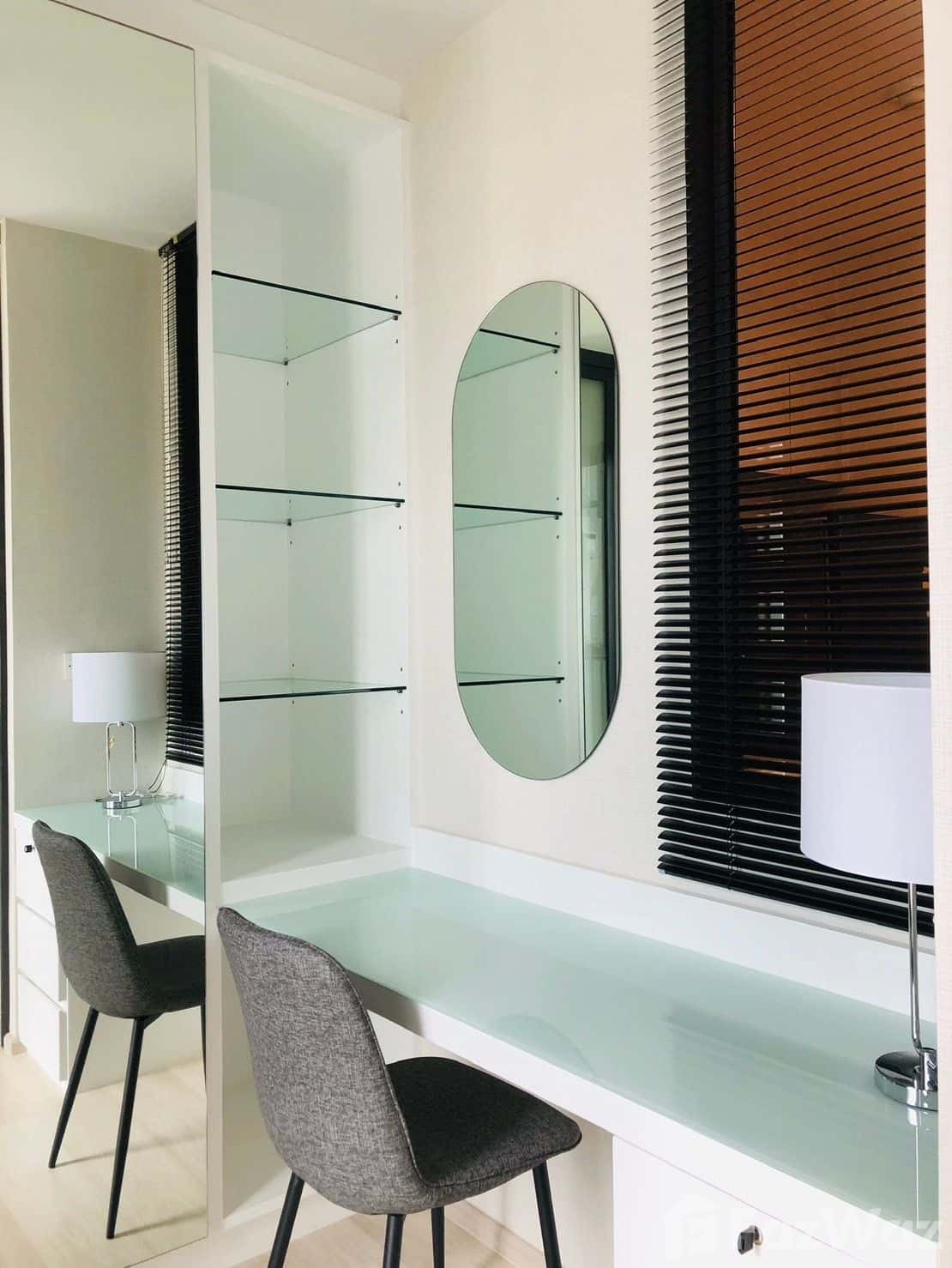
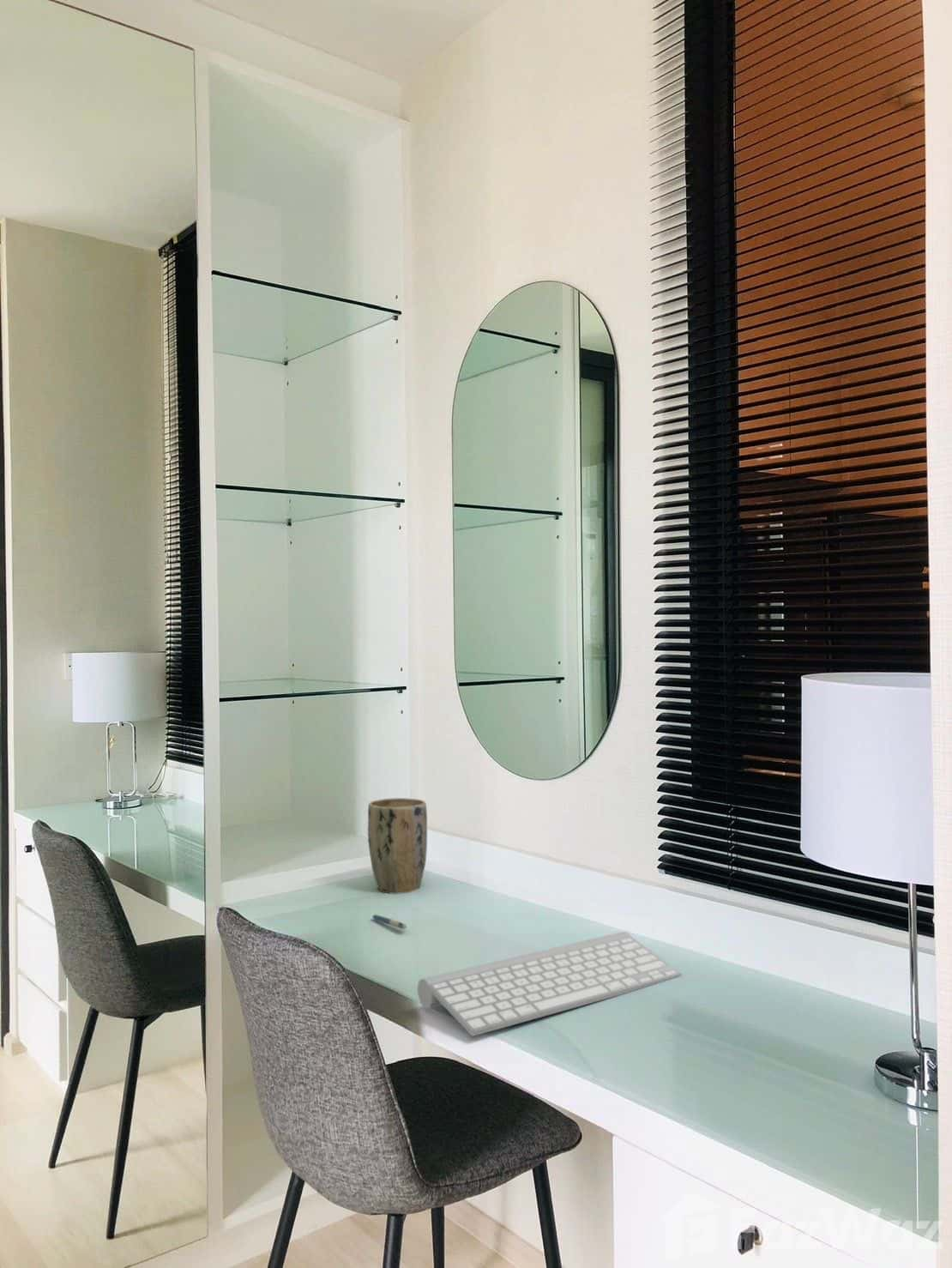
+ plant pot [367,797,428,895]
+ keyboard [417,931,683,1037]
+ pen [371,914,407,930]
